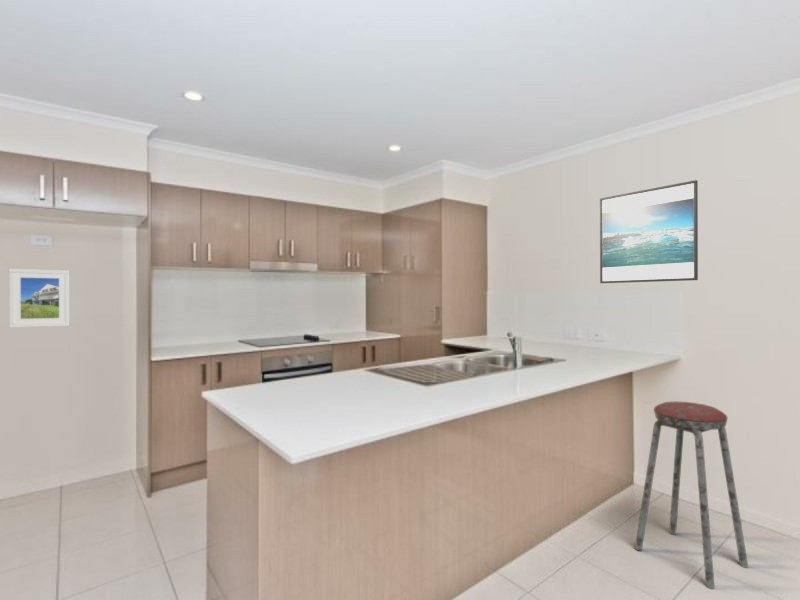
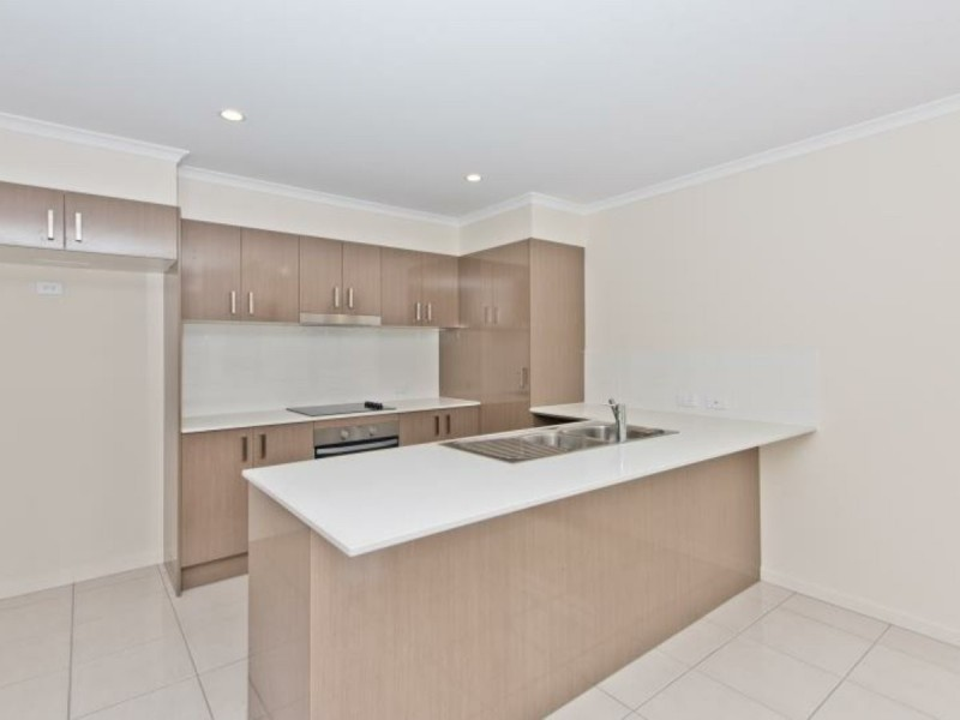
- music stool [634,400,749,590]
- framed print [8,268,71,329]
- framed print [599,179,699,284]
